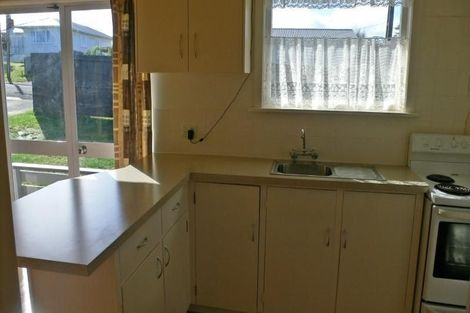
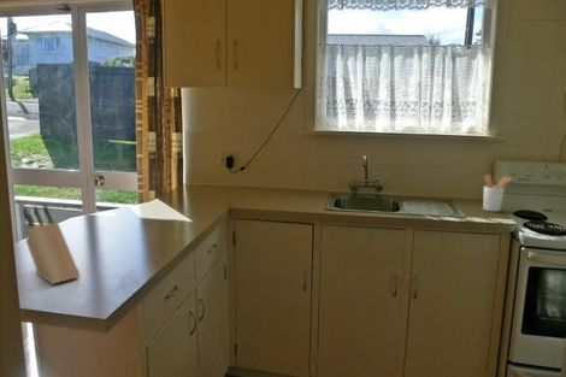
+ utensil holder [482,173,513,212]
+ knife block [22,204,82,285]
